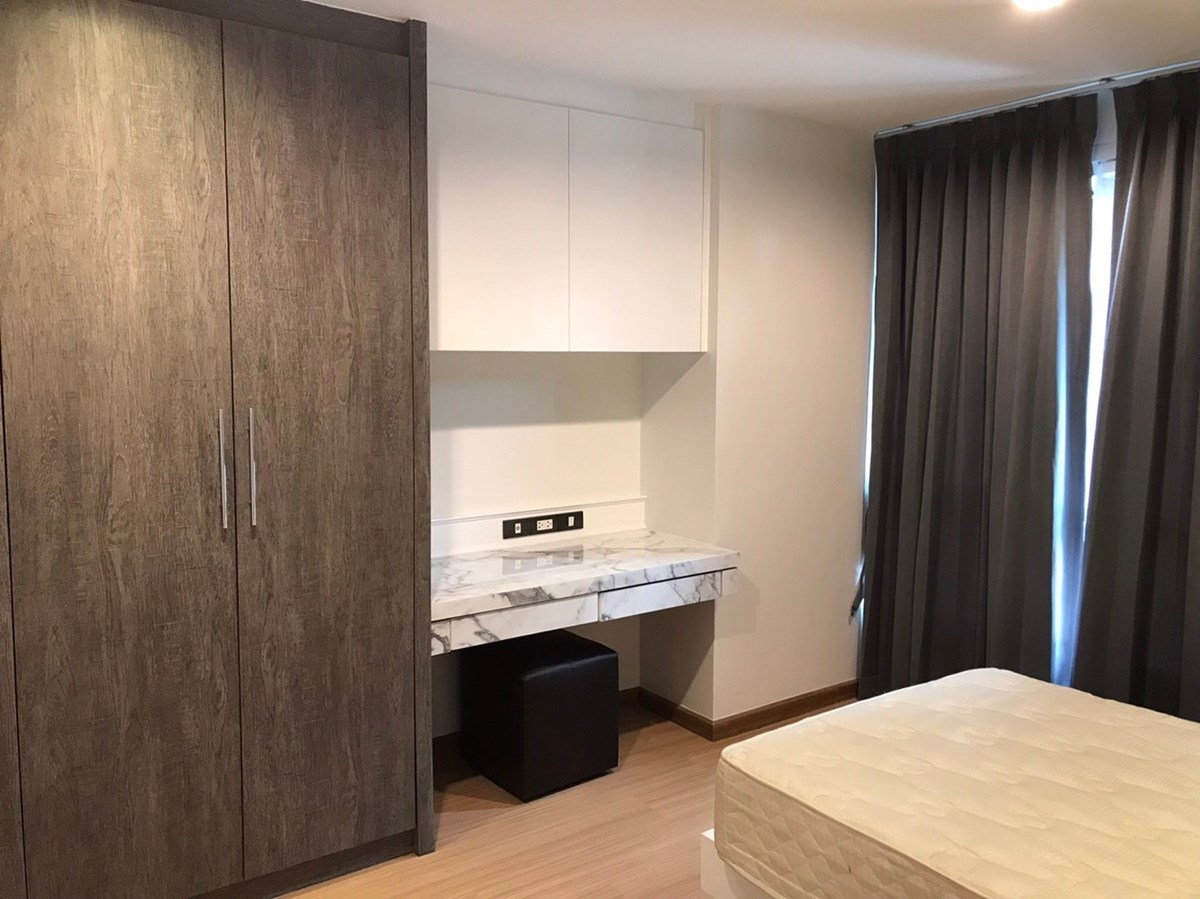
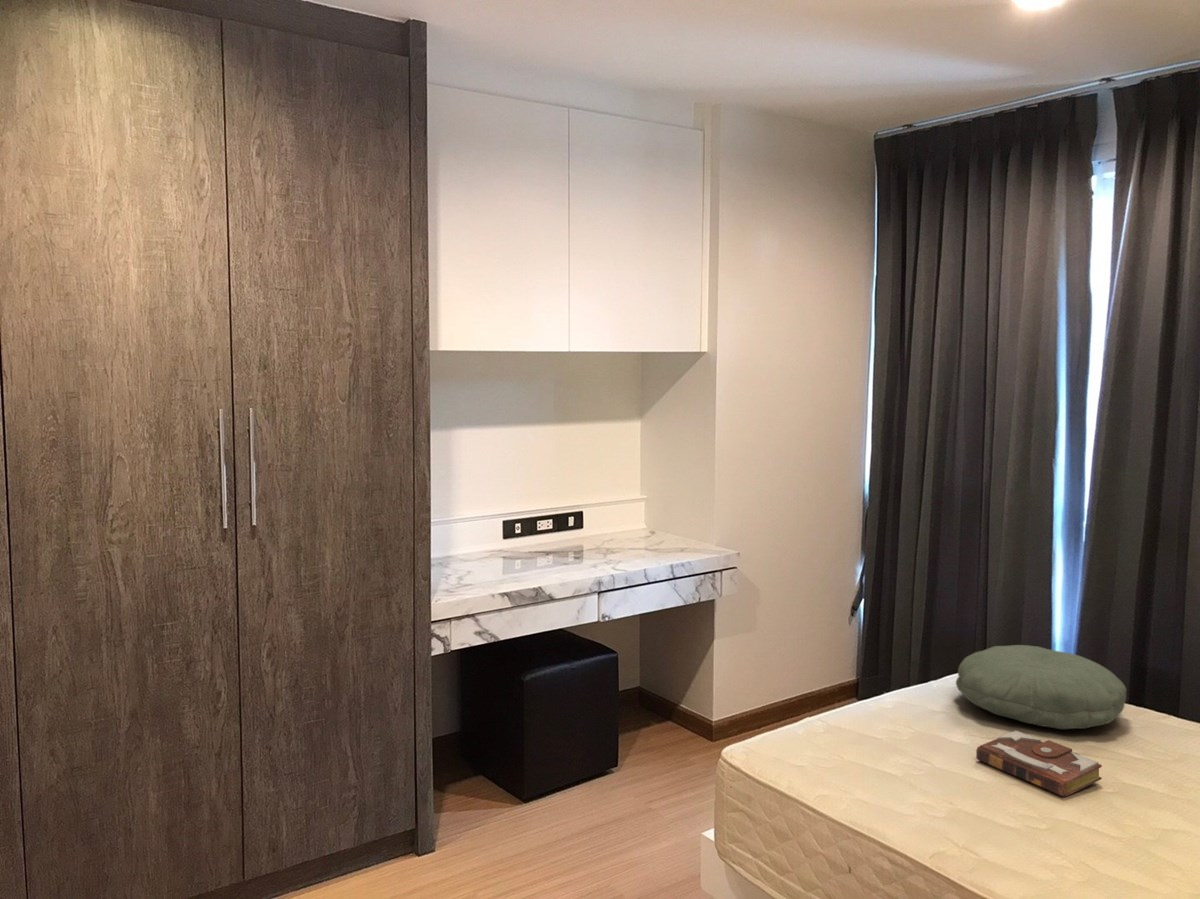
+ book [975,730,1103,798]
+ pillow [955,644,1127,730]
